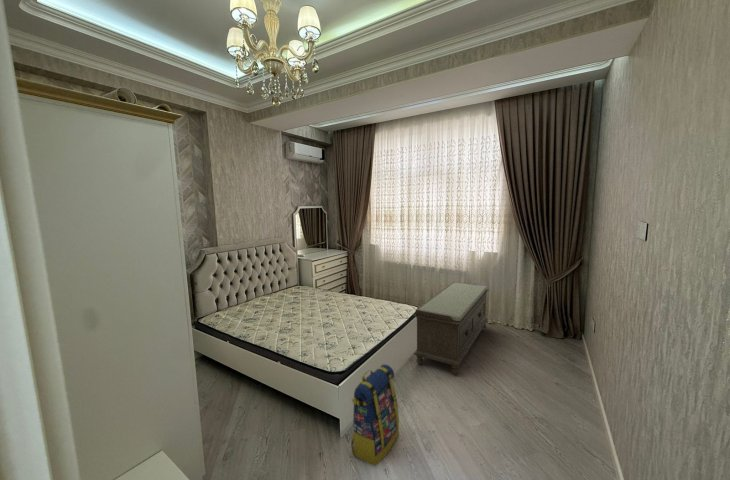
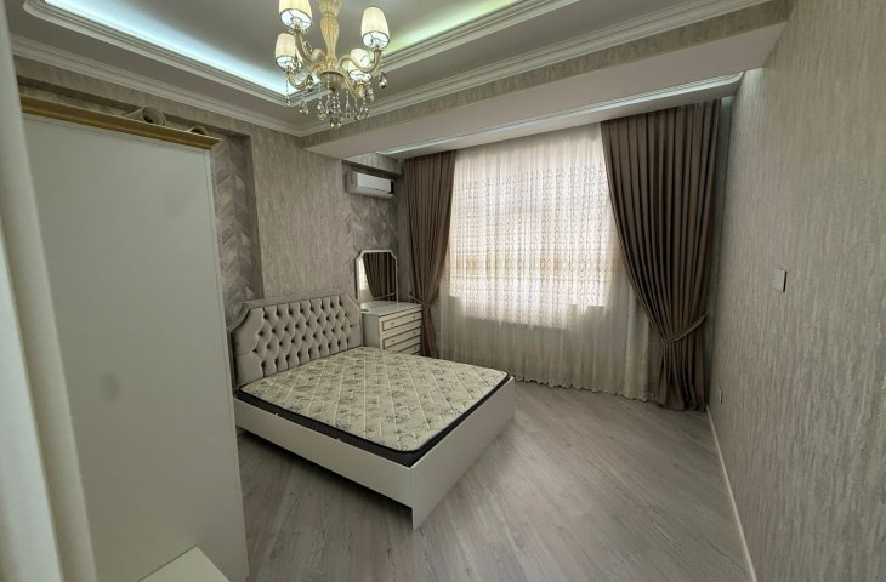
- backpack [350,364,400,467]
- bench [413,281,490,375]
